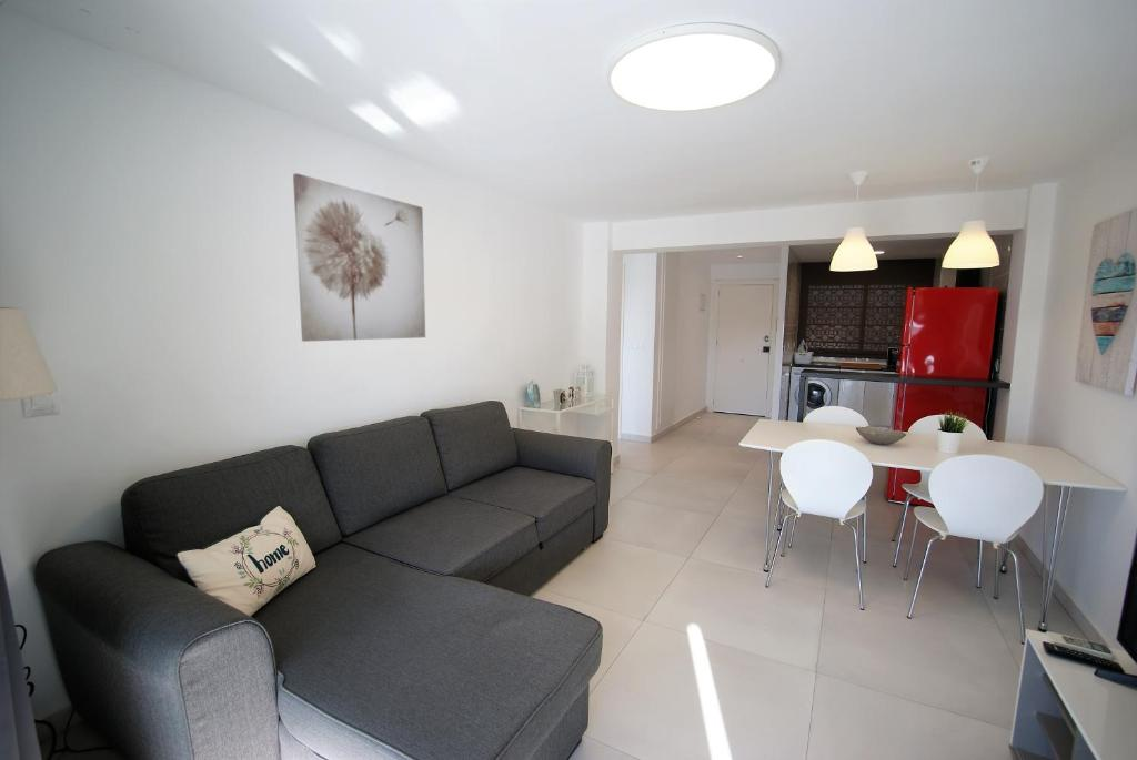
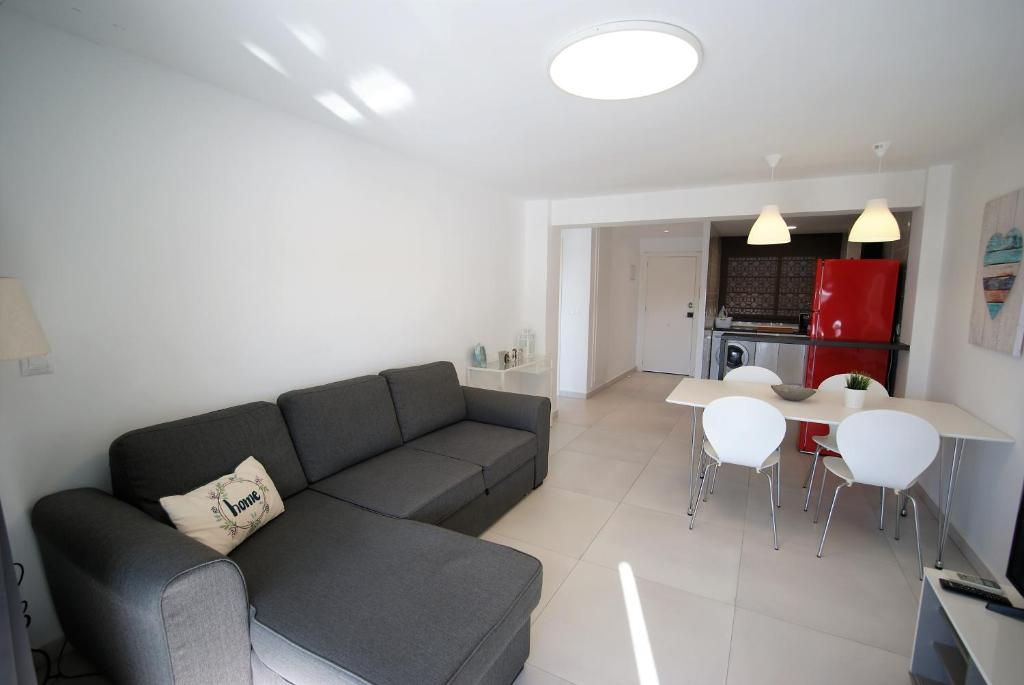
- wall art [292,172,426,343]
